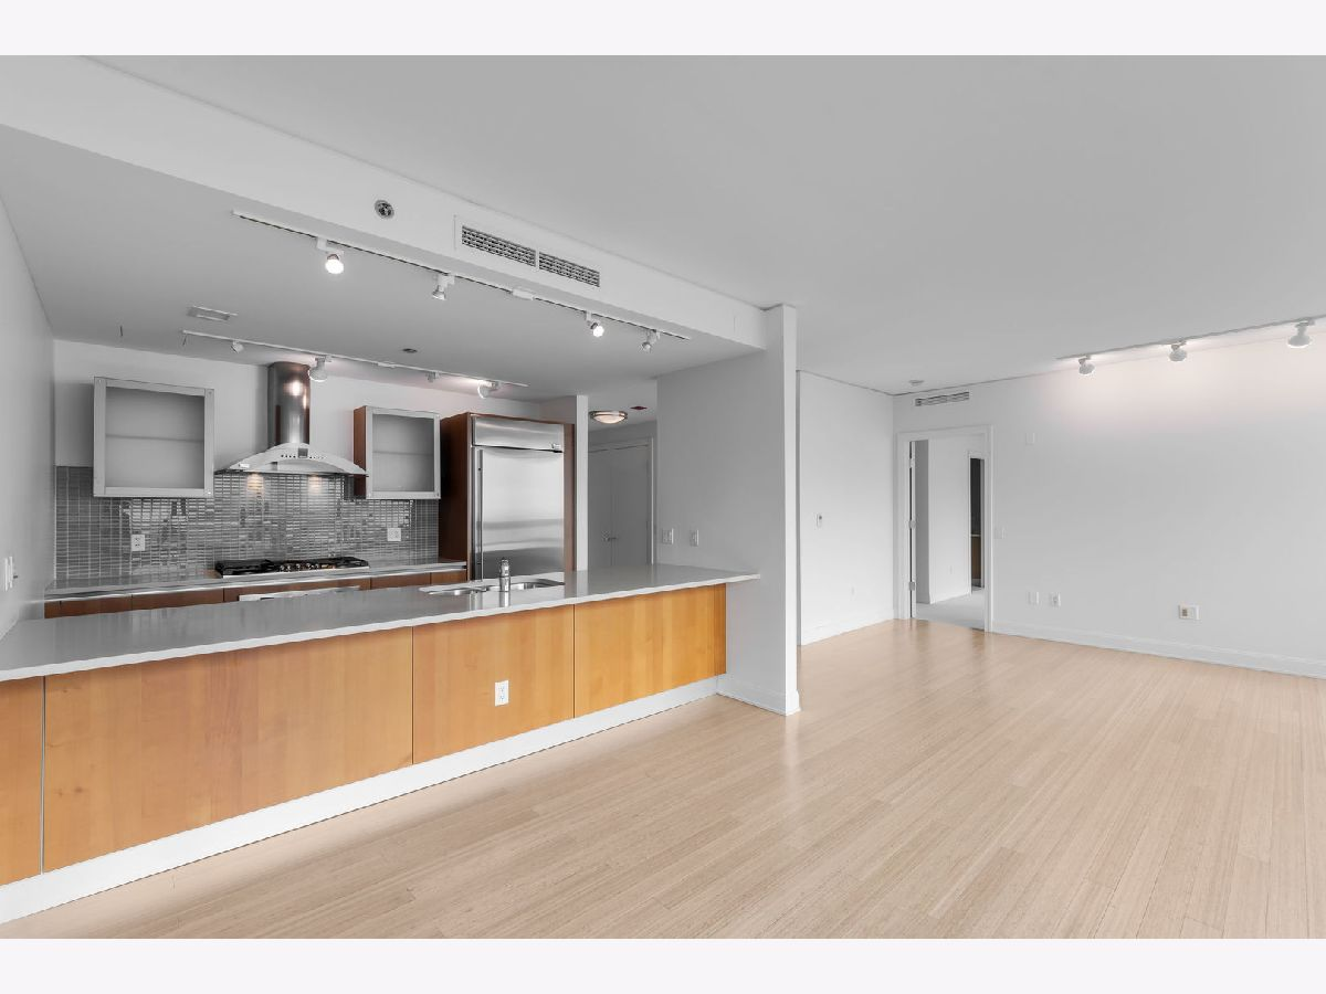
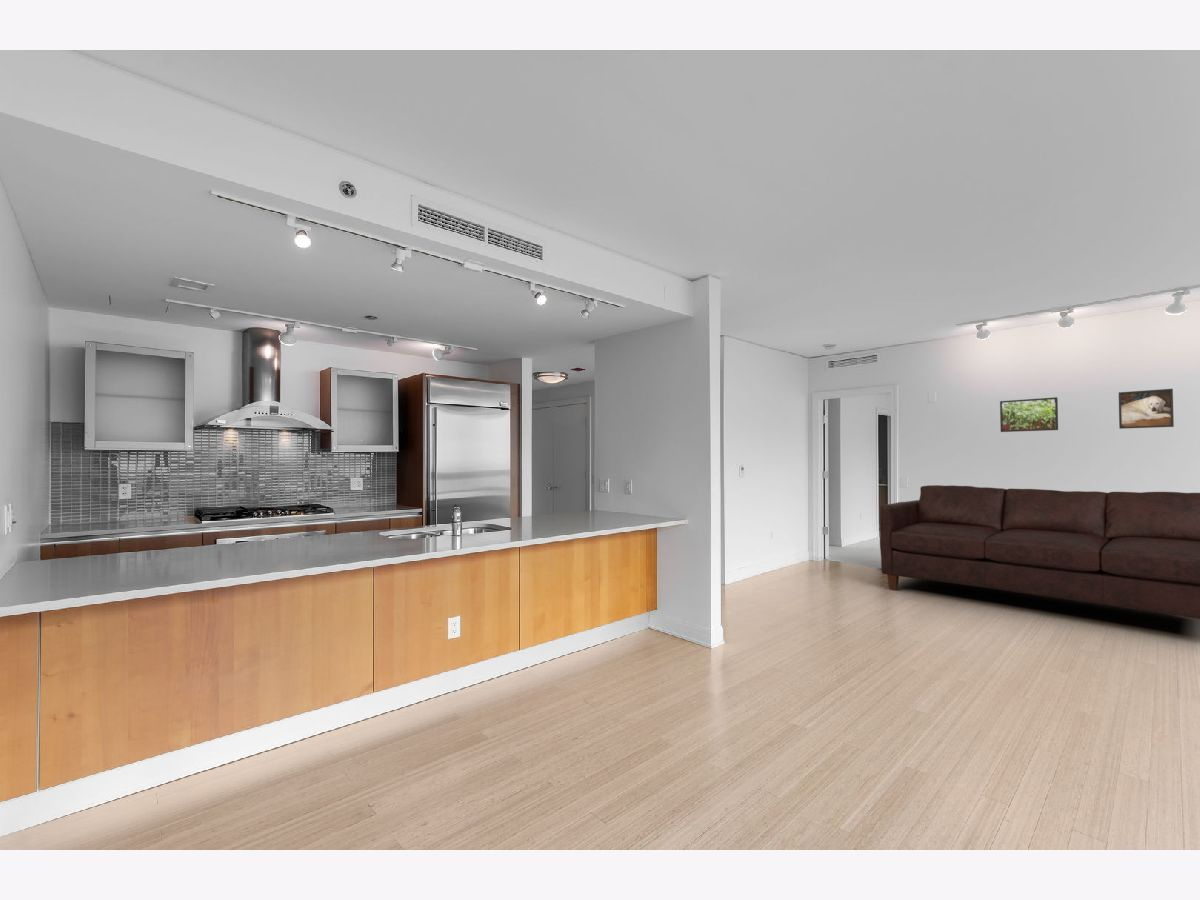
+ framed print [999,396,1059,433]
+ sofa [879,484,1200,620]
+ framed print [1118,388,1175,430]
